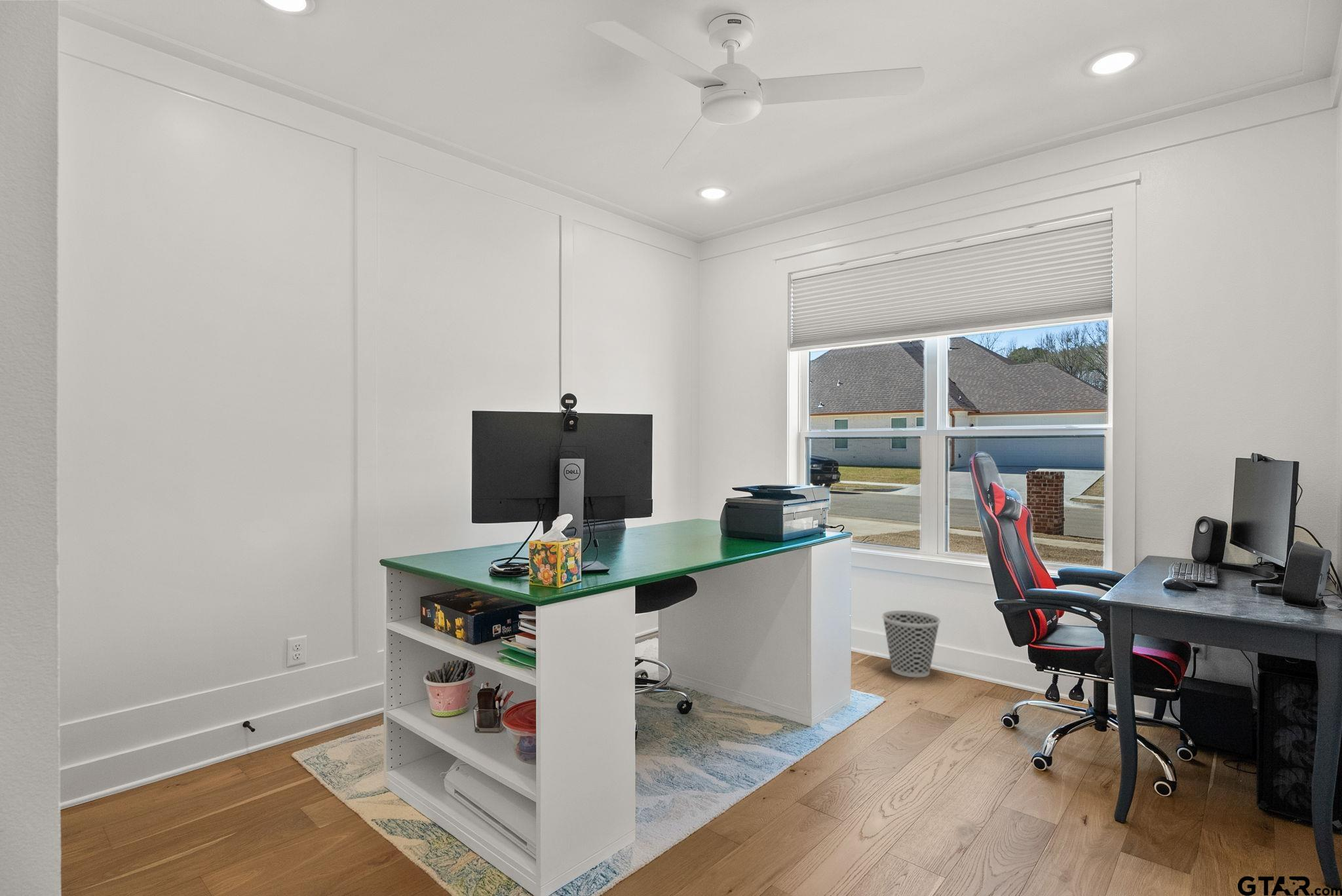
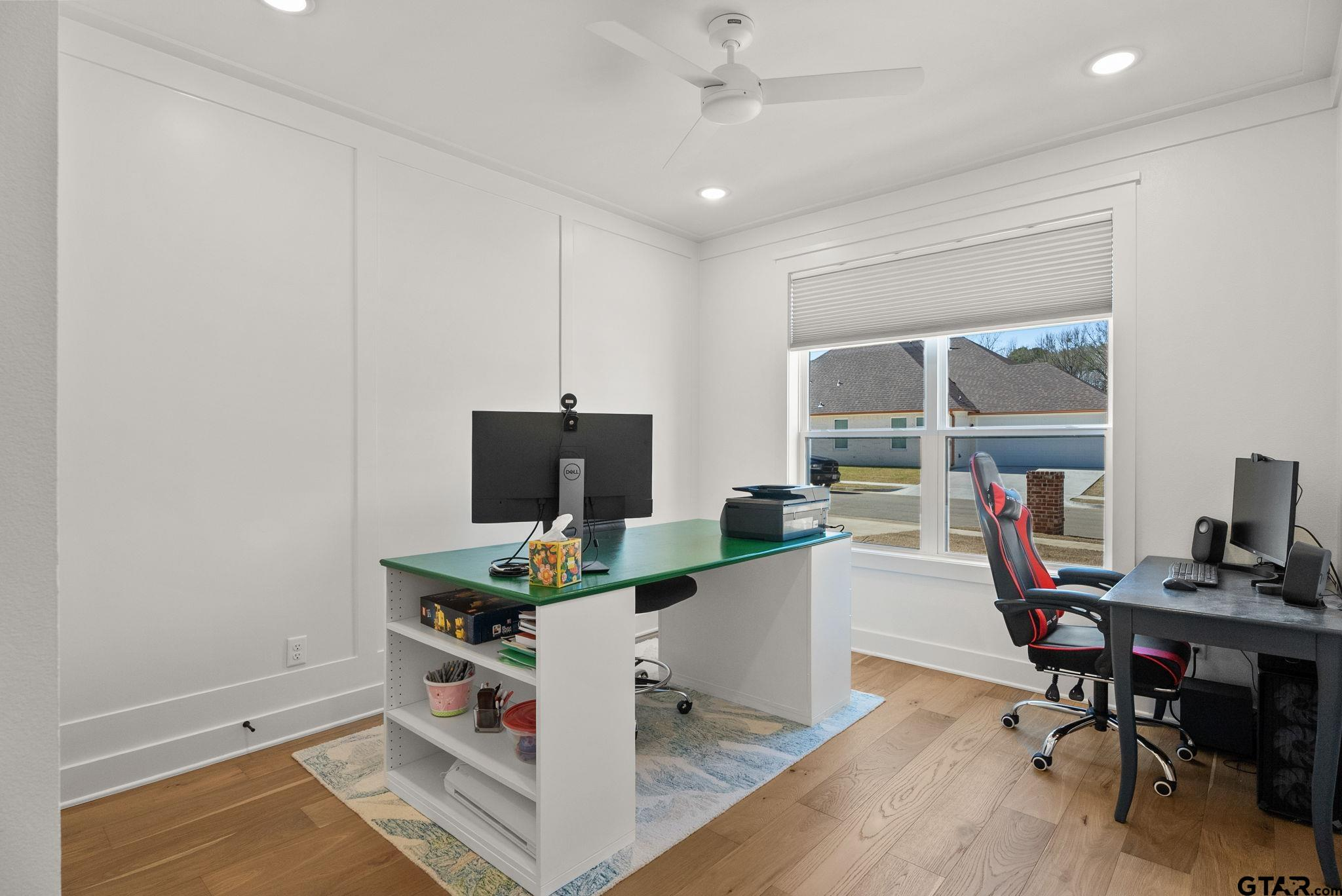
- wastebasket [881,610,941,679]
